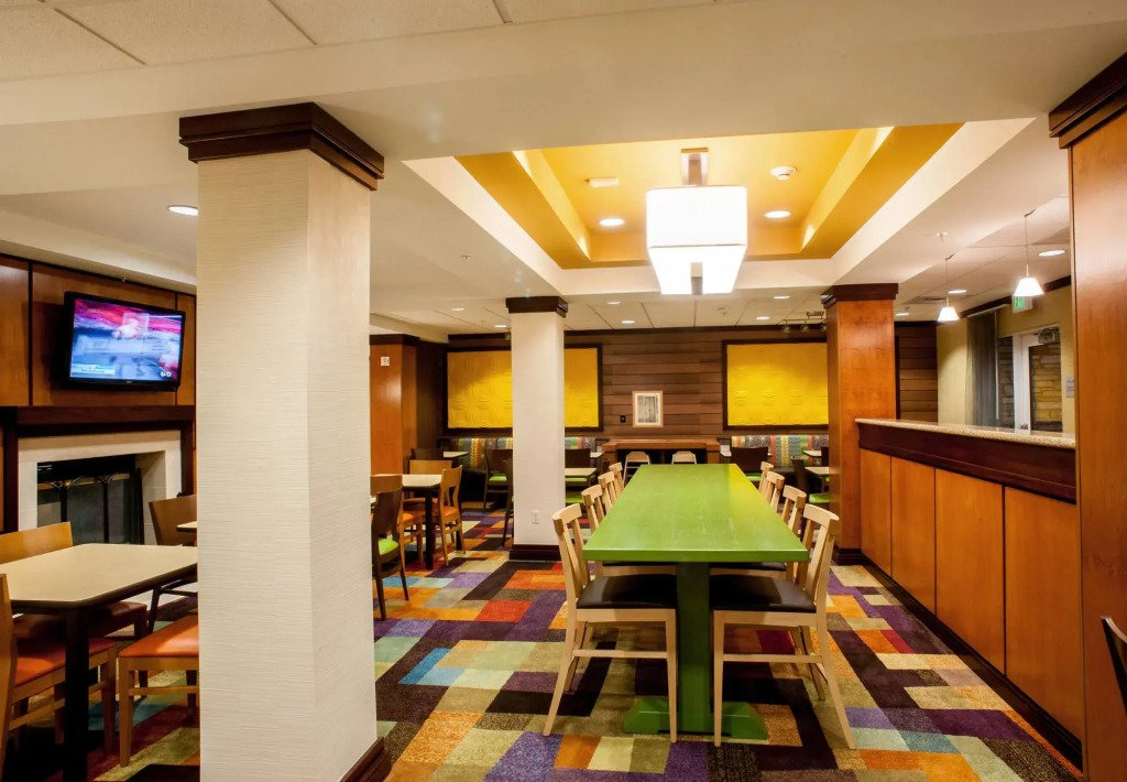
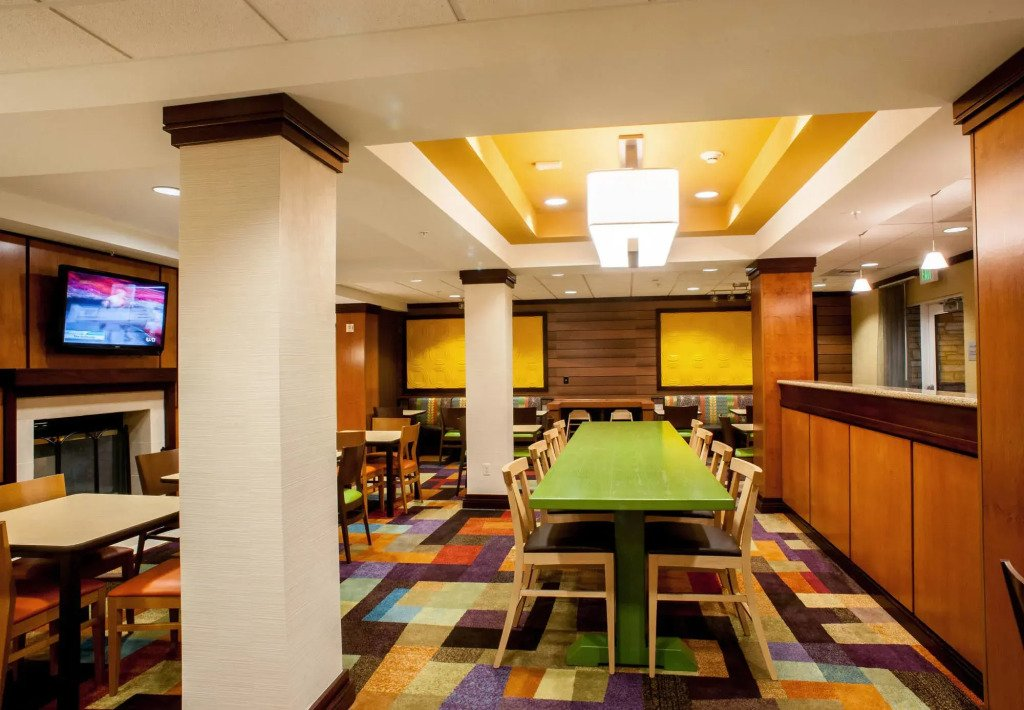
- wall art [632,390,664,428]
